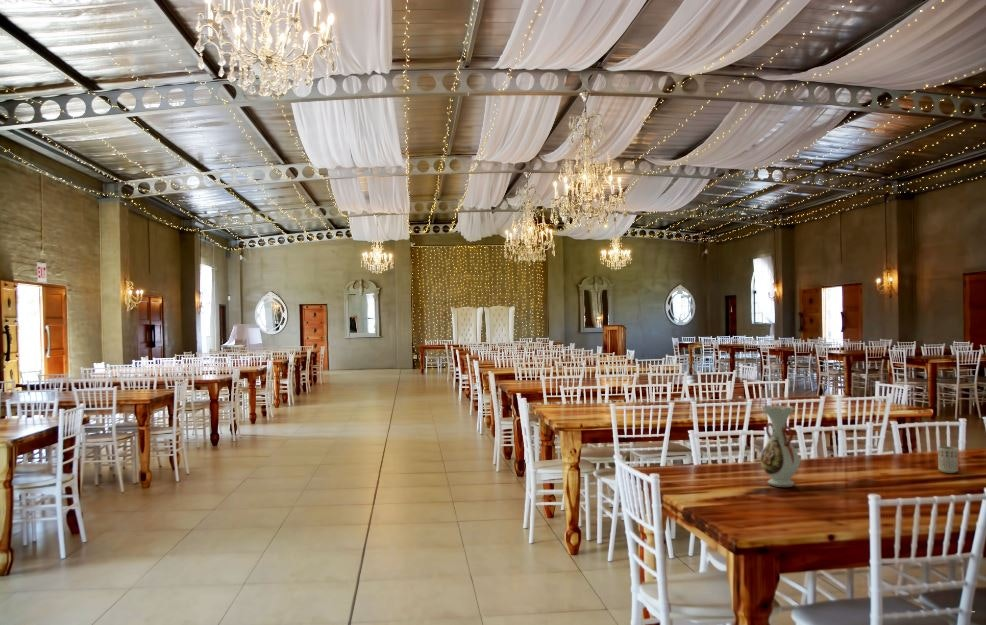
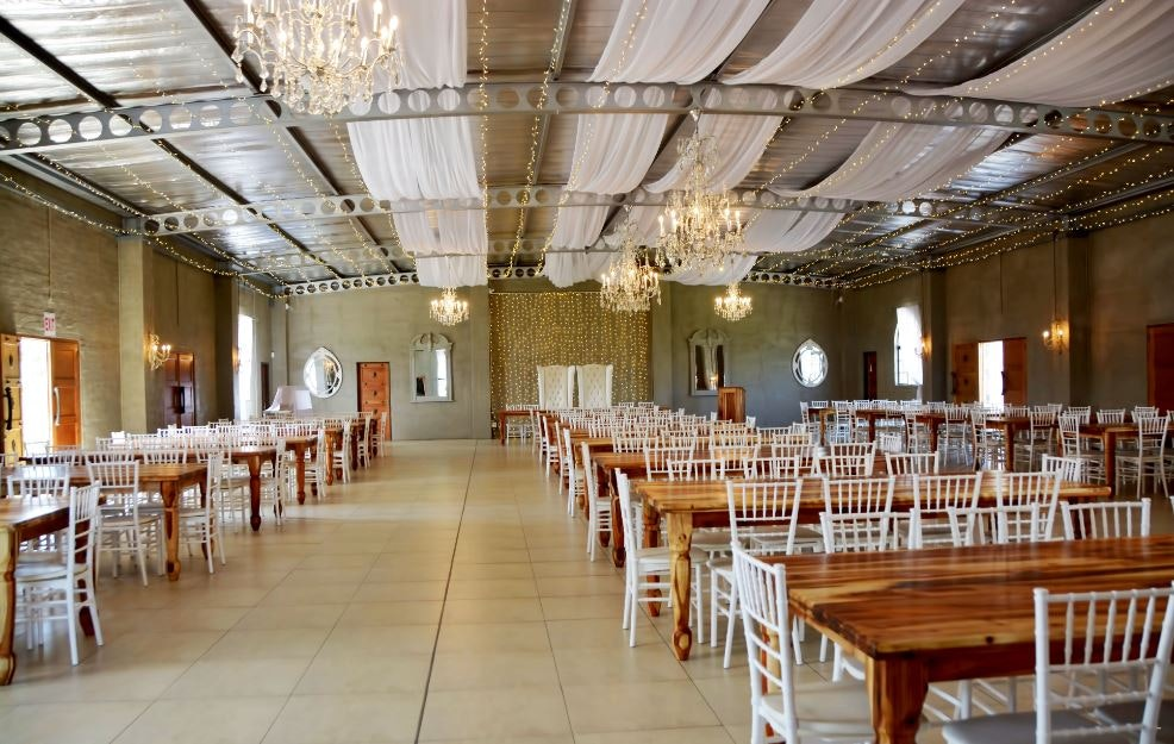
- cup [937,445,959,474]
- vase [759,404,801,488]
